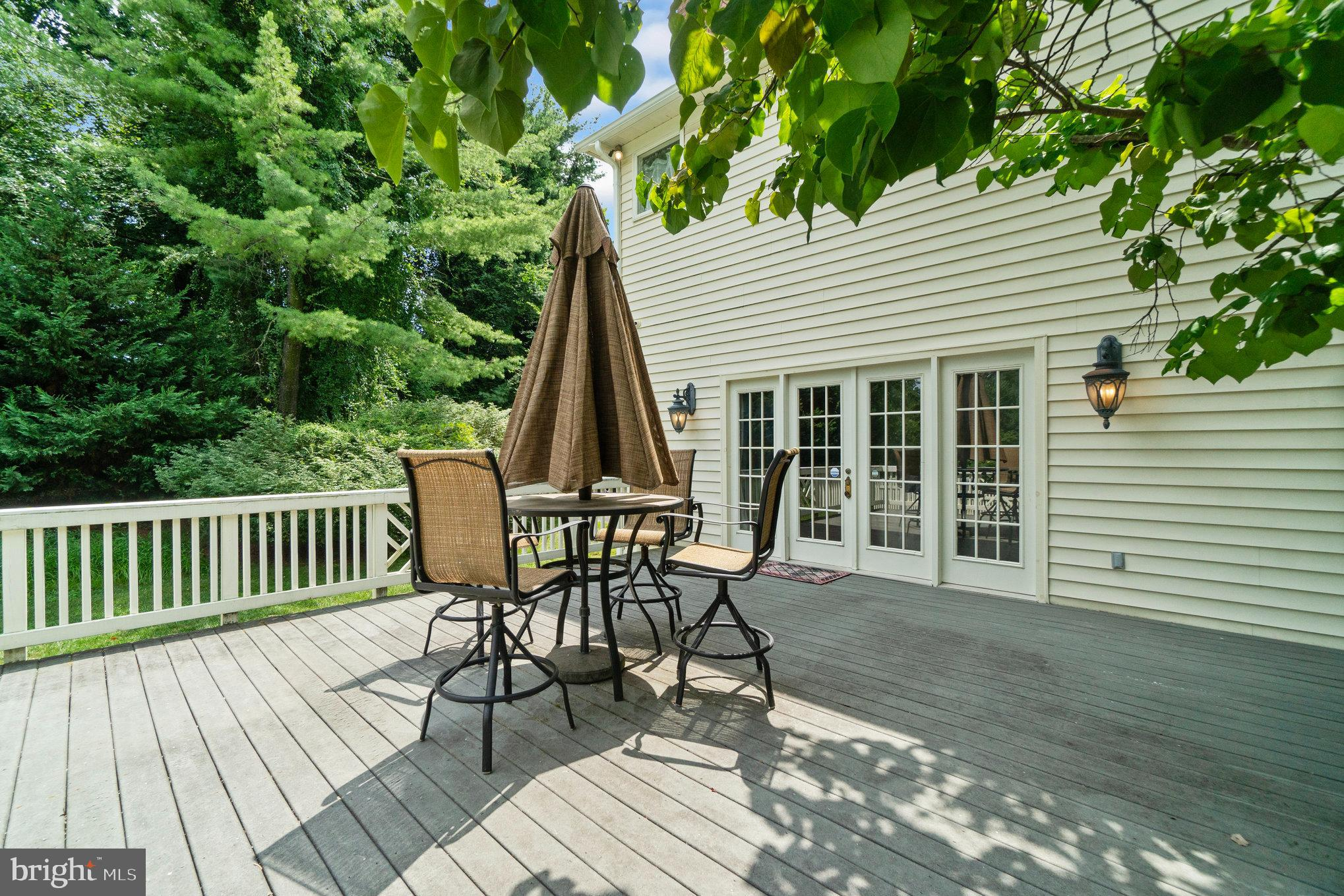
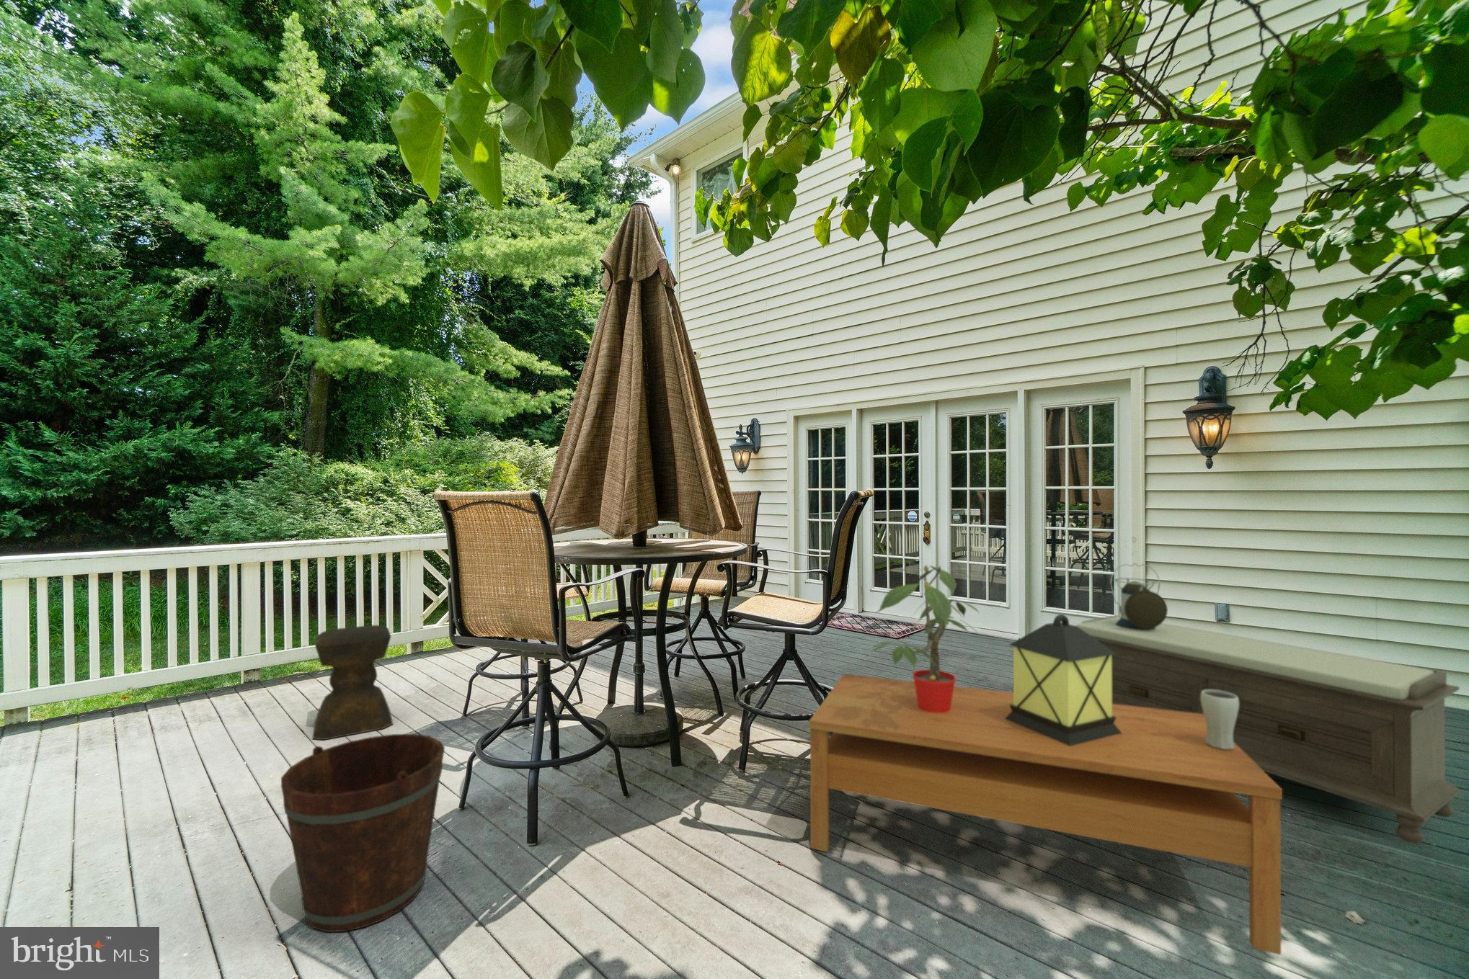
+ coffee table [809,673,1283,956]
+ stool [312,625,393,741]
+ lantern [1109,563,1168,630]
+ potted plant [868,559,982,713]
+ lamp [1004,614,1120,746]
+ bench [1076,614,1461,845]
+ drinking glass [1201,689,1239,750]
+ bucket [281,733,446,933]
